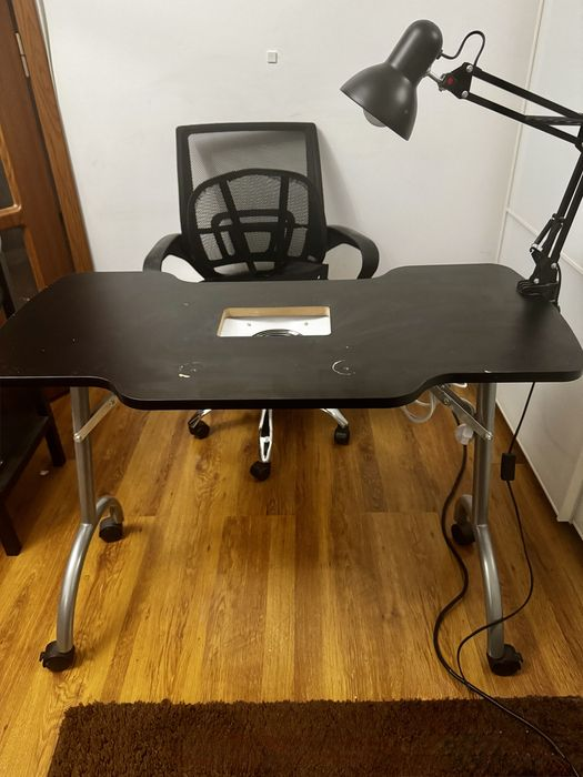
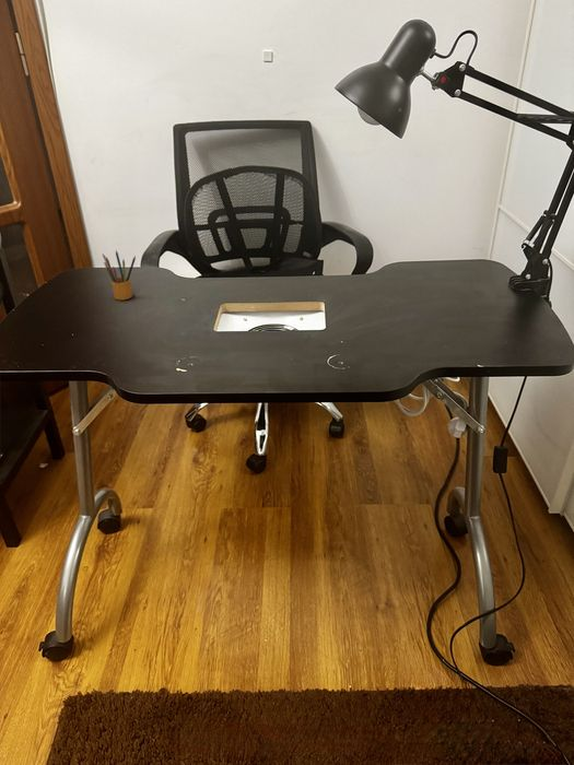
+ pencil box [102,249,137,301]
